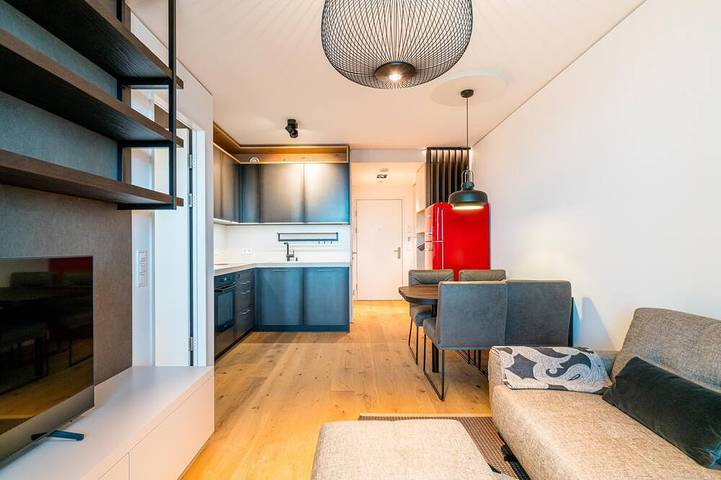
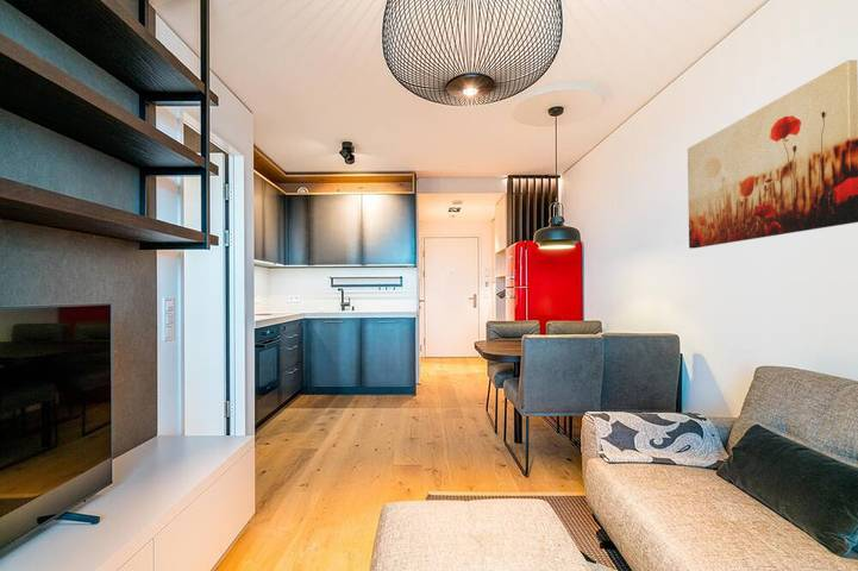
+ wall art [687,58,858,250]
